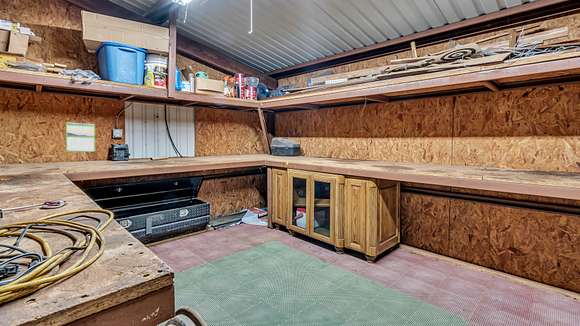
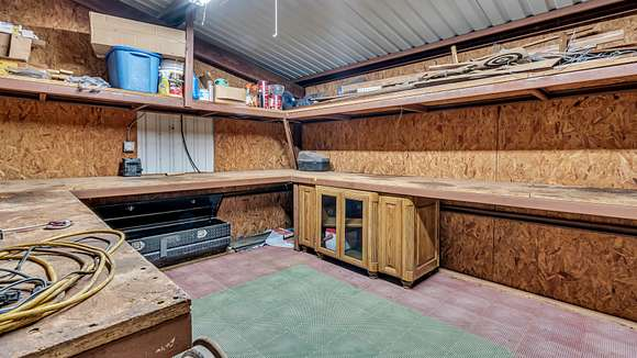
- calendar [65,121,96,153]
